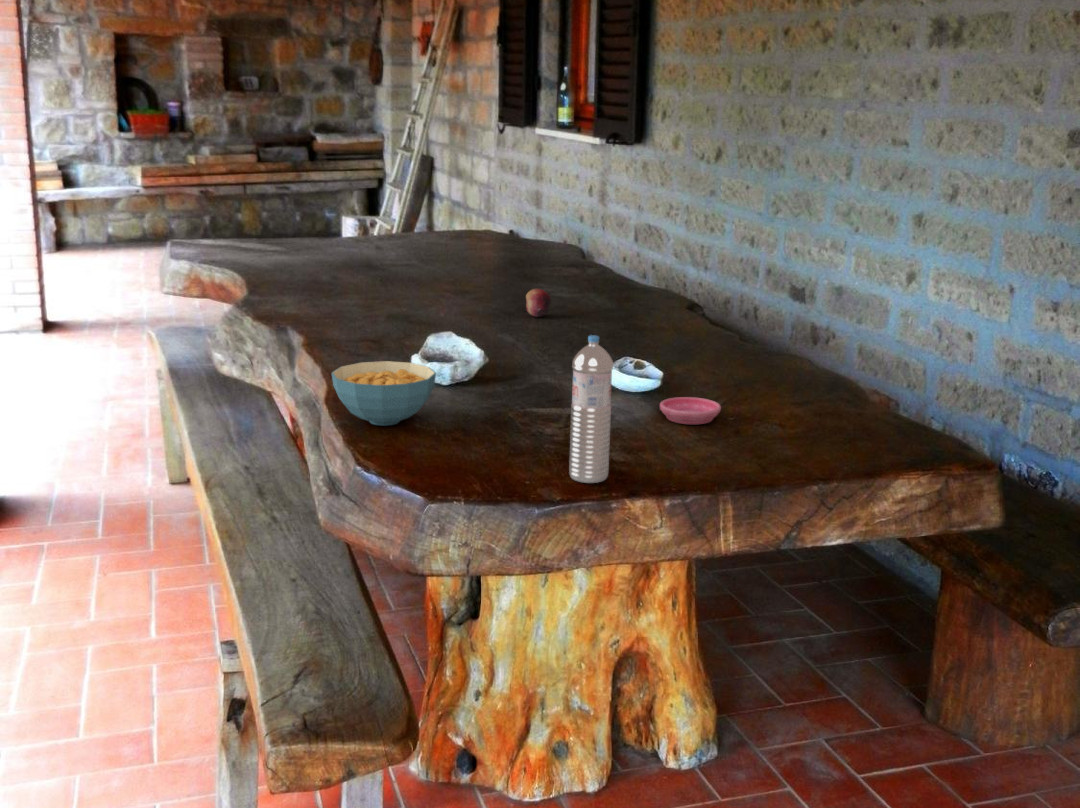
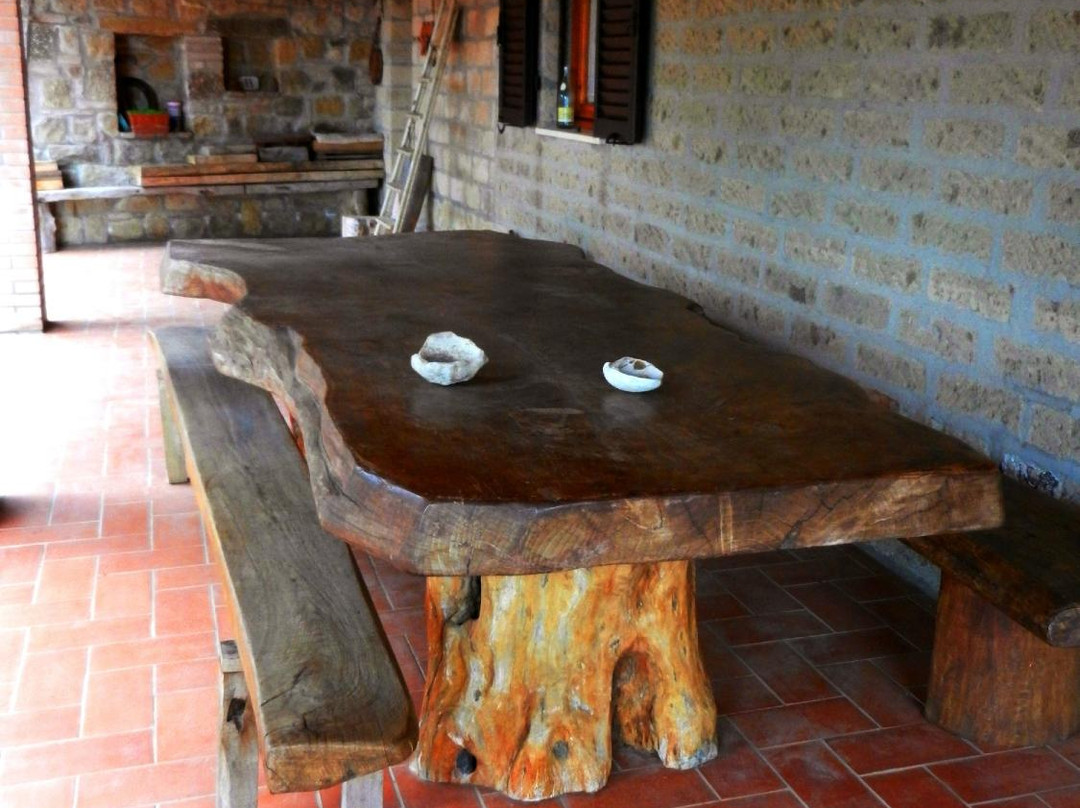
- cereal bowl [330,360,437,427]
- water bottle [568,334,614,484]
- saucer [659,396,722,425]
- fruit [525,288,552,318]
